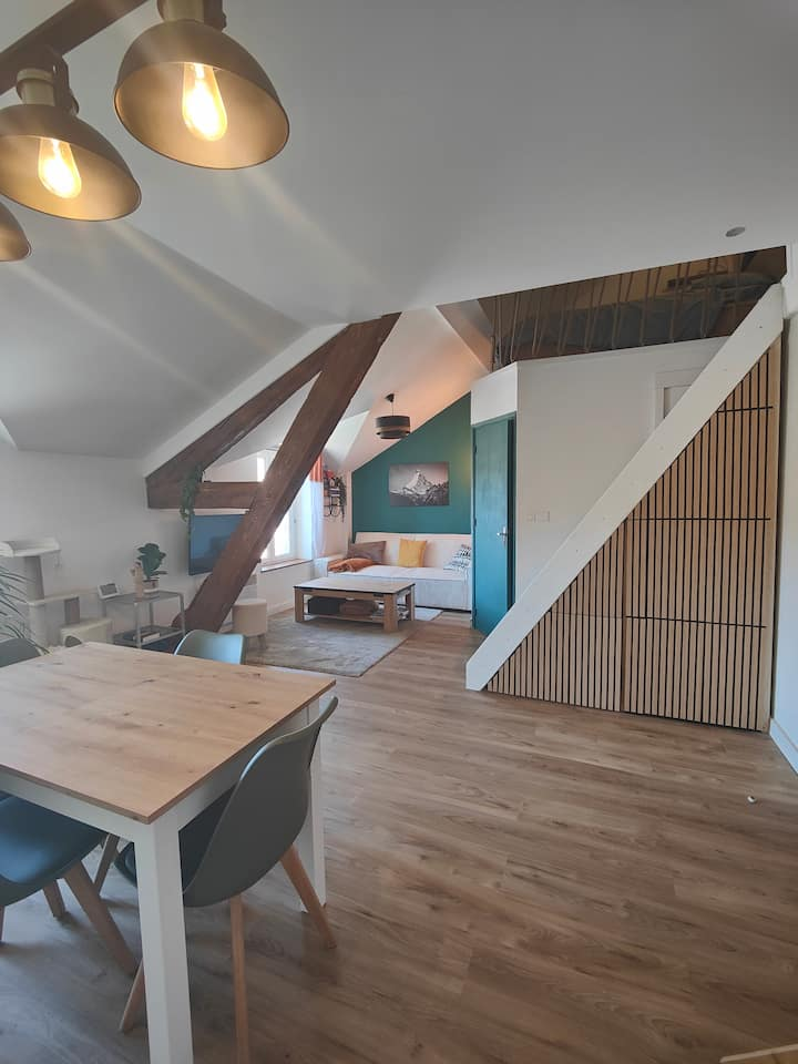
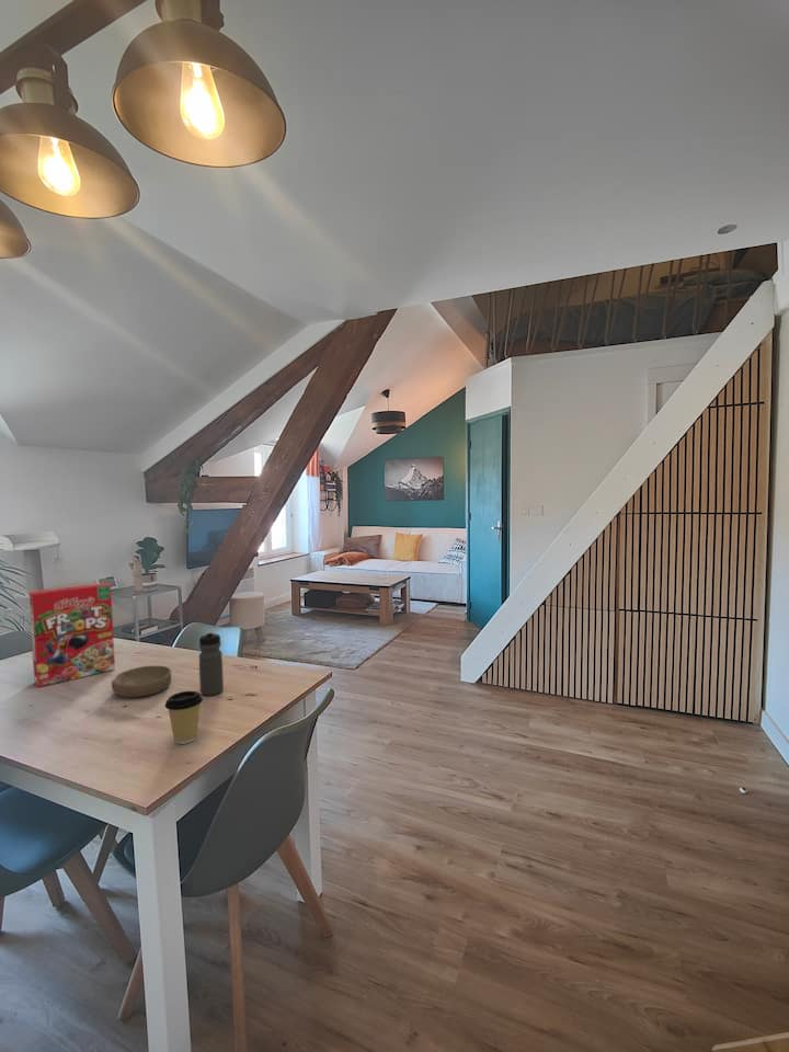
+ water bottle [197,630,225,697]
+ cereal box [27,582,116,688]
+ coffee cup [164,690,204,745]
+ bowl [111,665,172,698]
